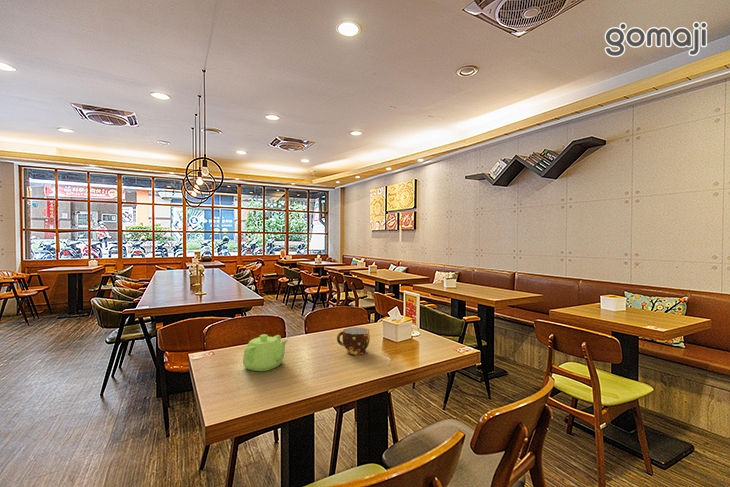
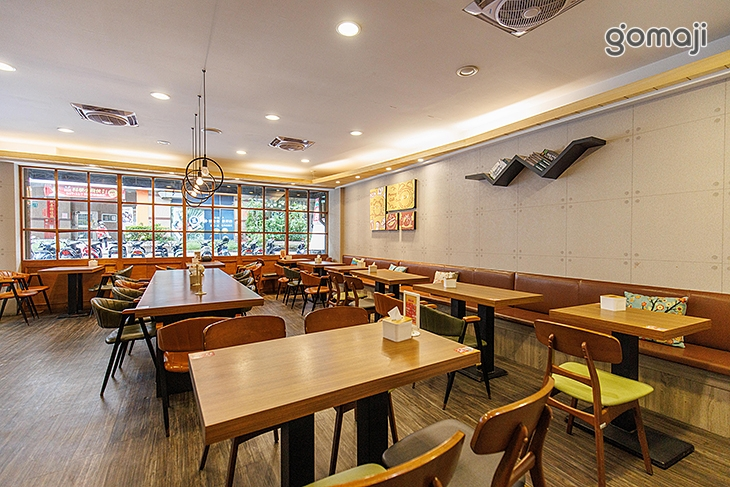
- cup [336,326,371,356]
- teapot [242,333,289,372]
